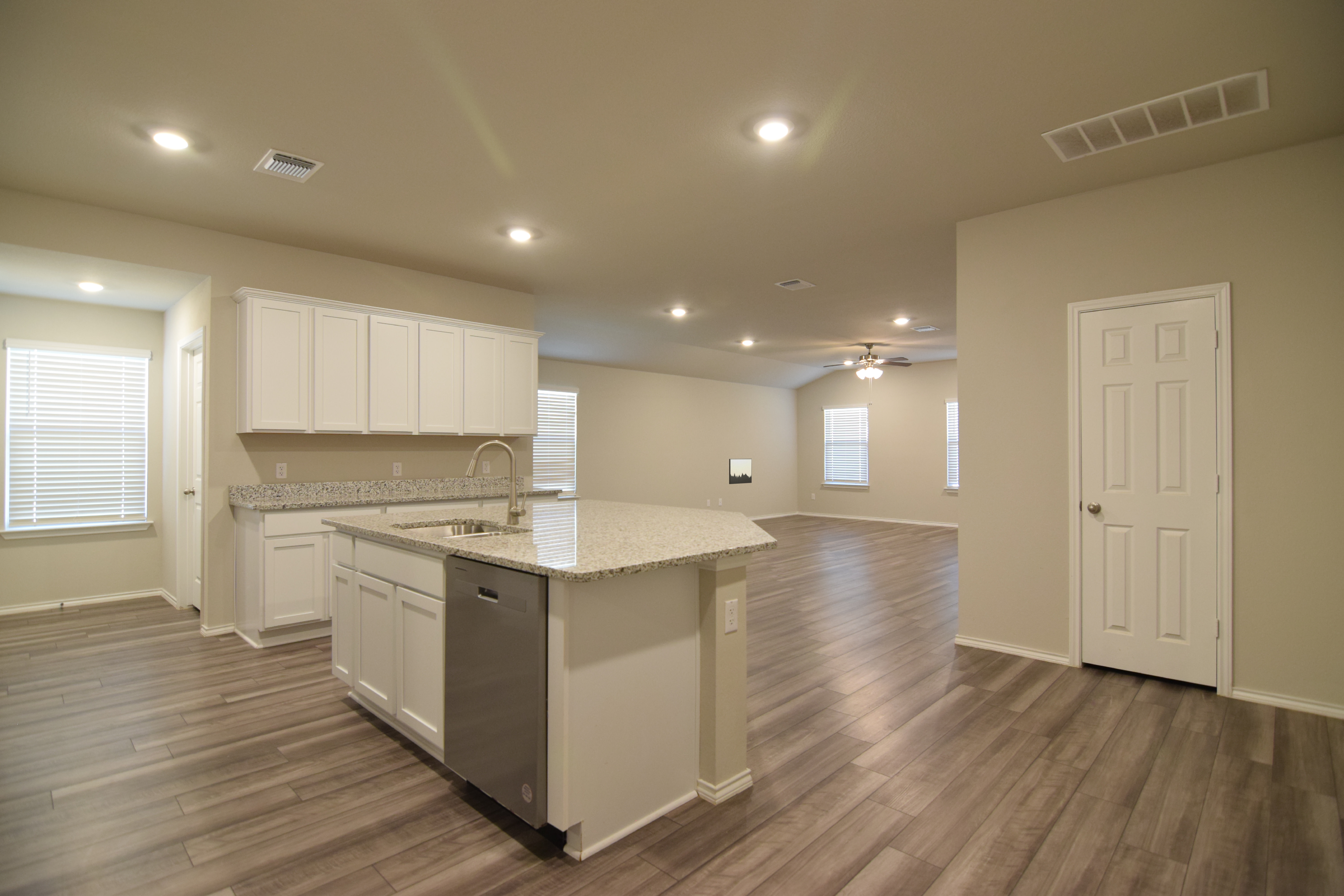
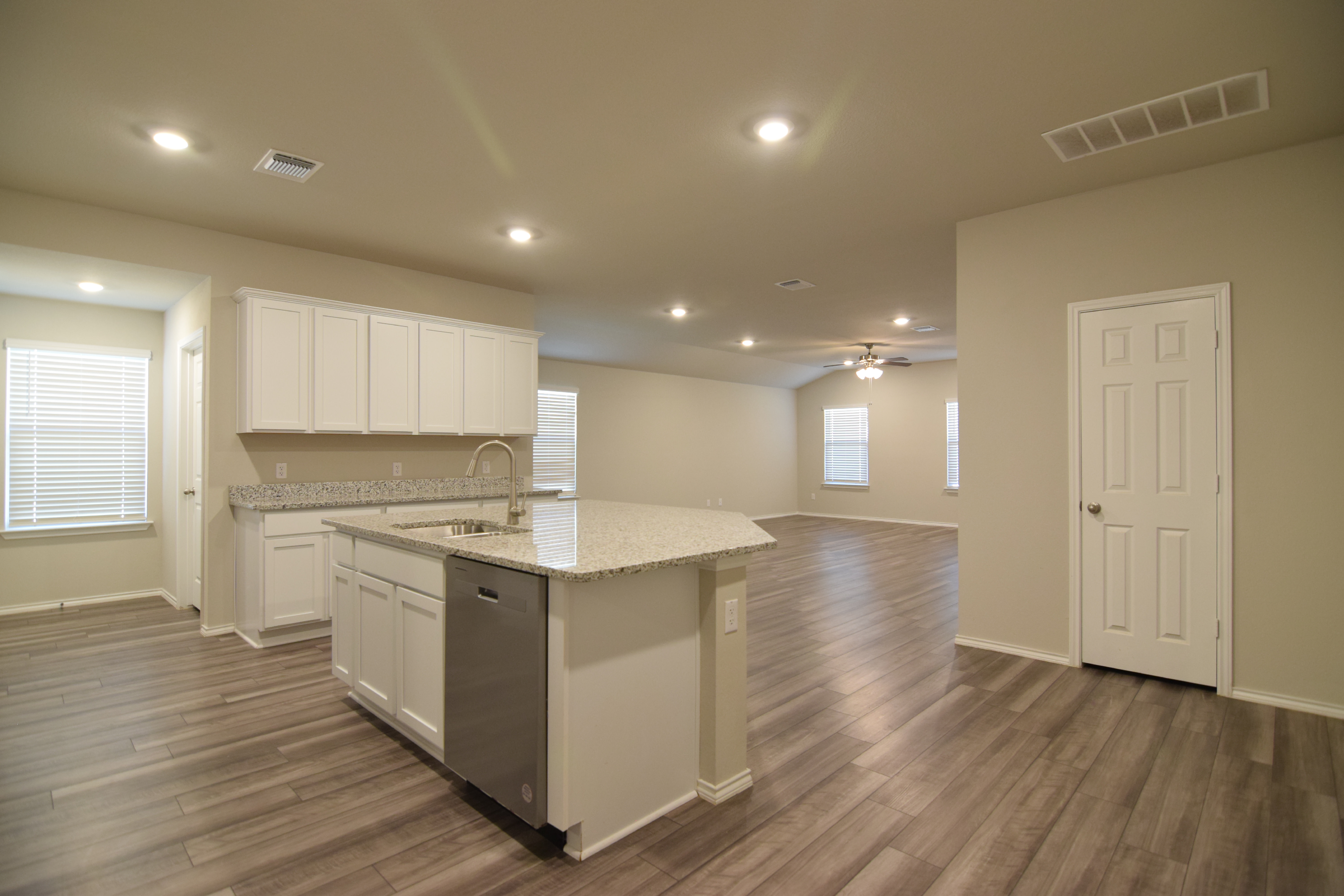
- wall art [729,458,752,485]
